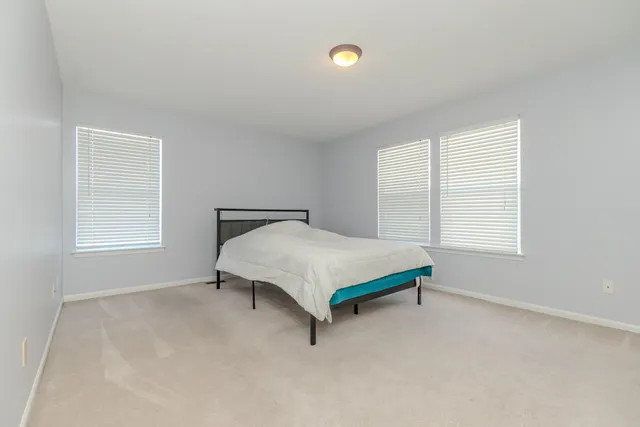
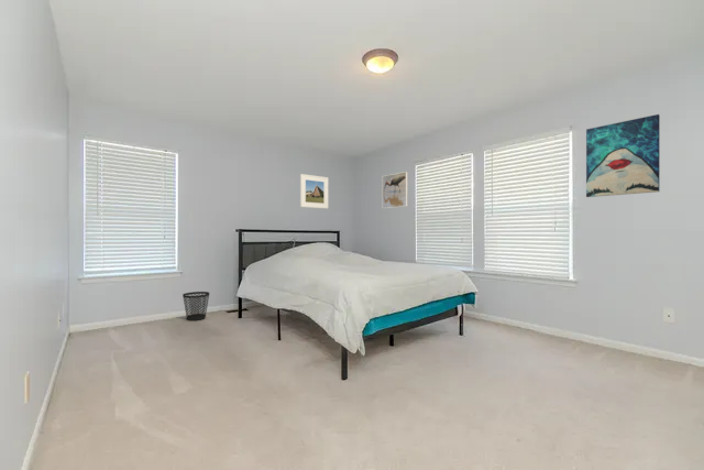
+ wall art [585,113,661,198]
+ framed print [299,173,329,209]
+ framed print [381,171,409,209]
+ wastebasket [182,291,210,321]
